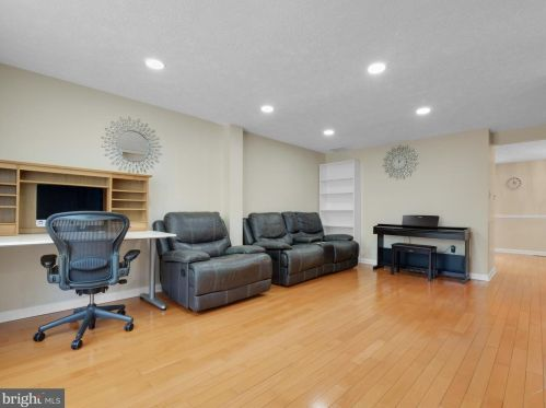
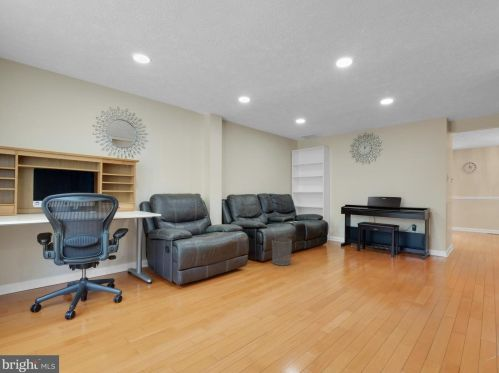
+ waste bin [271,237,293,266]
